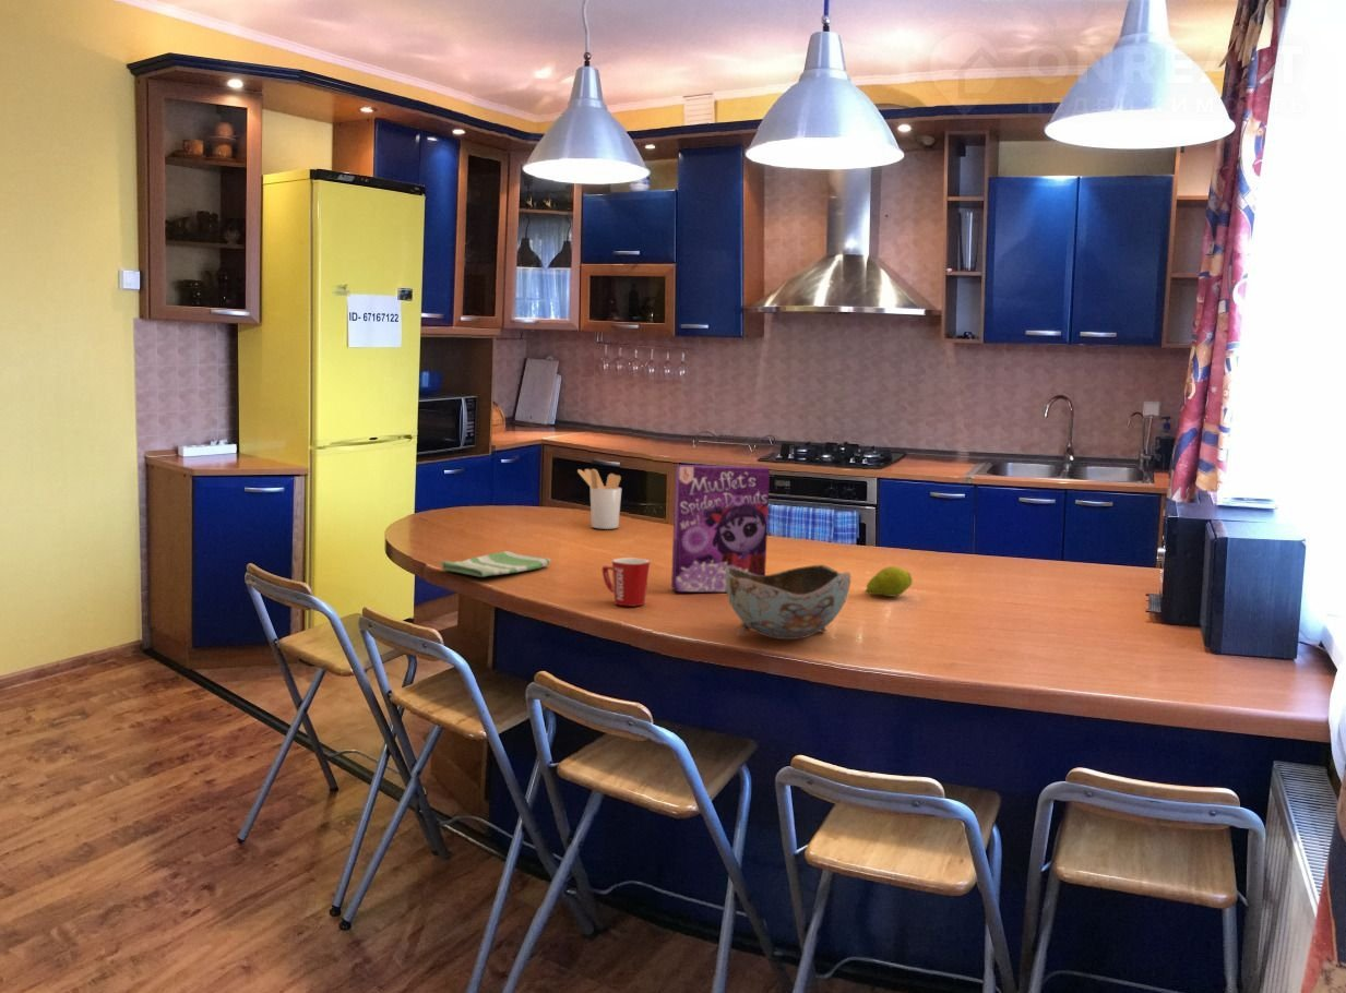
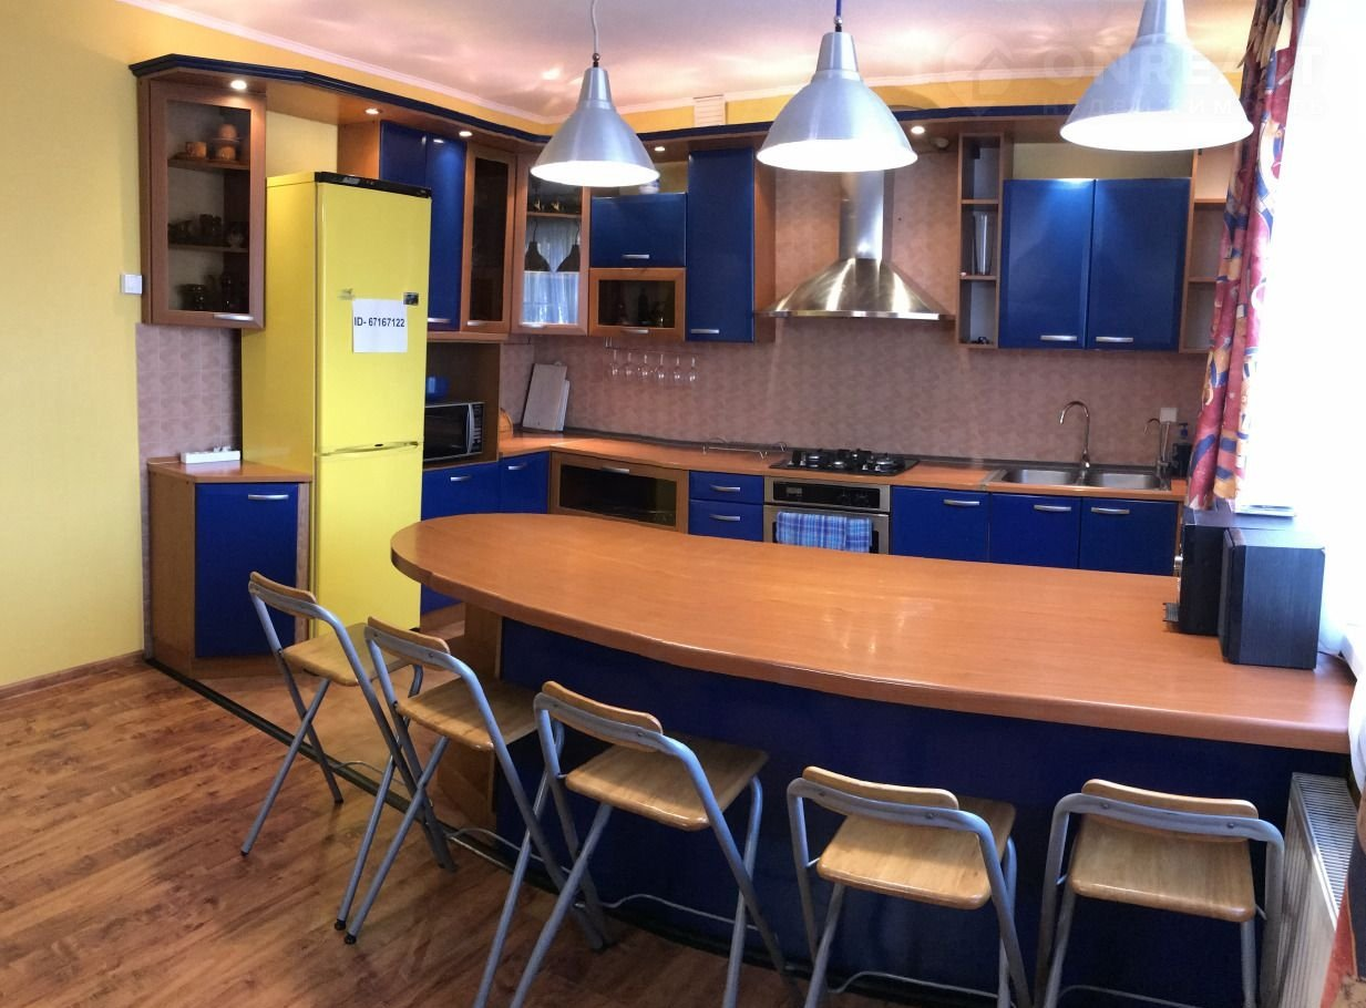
- cereal box [670,464,771,593]
- bowl [726,564,851,641]
- fruit [865,565,914,598]
- dish towel [439,550,551,578]
- utensil holder [576,468,622,530]
- mug [601,557,651,608]
